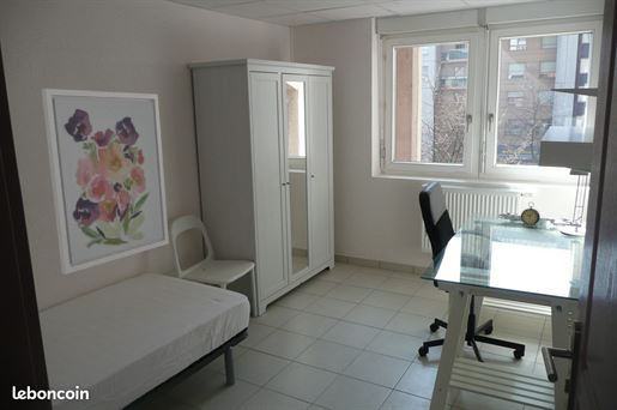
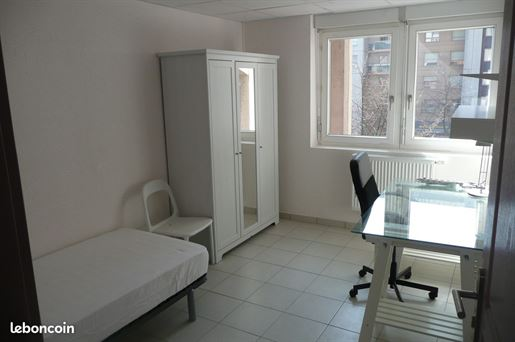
- wall art [41,88,170,276]
- alarm clock [520,201,542,229]
